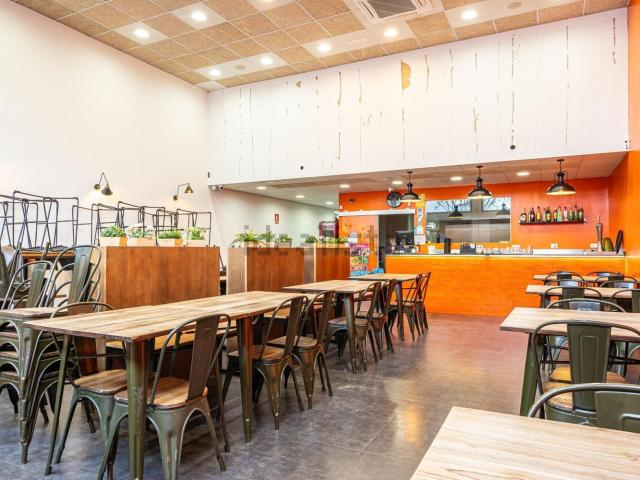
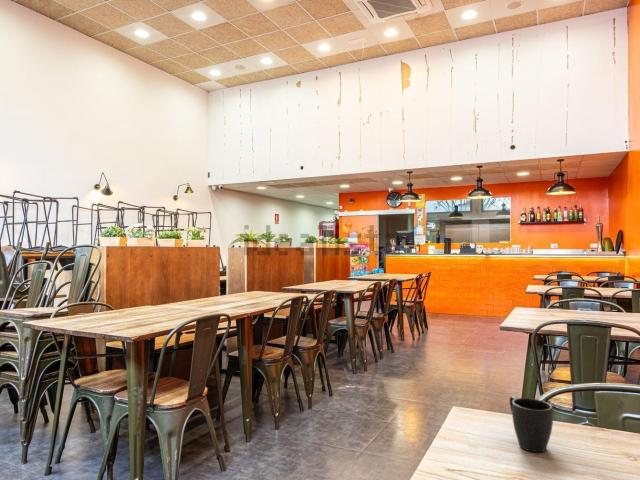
+ mug [509,395,554,453]
